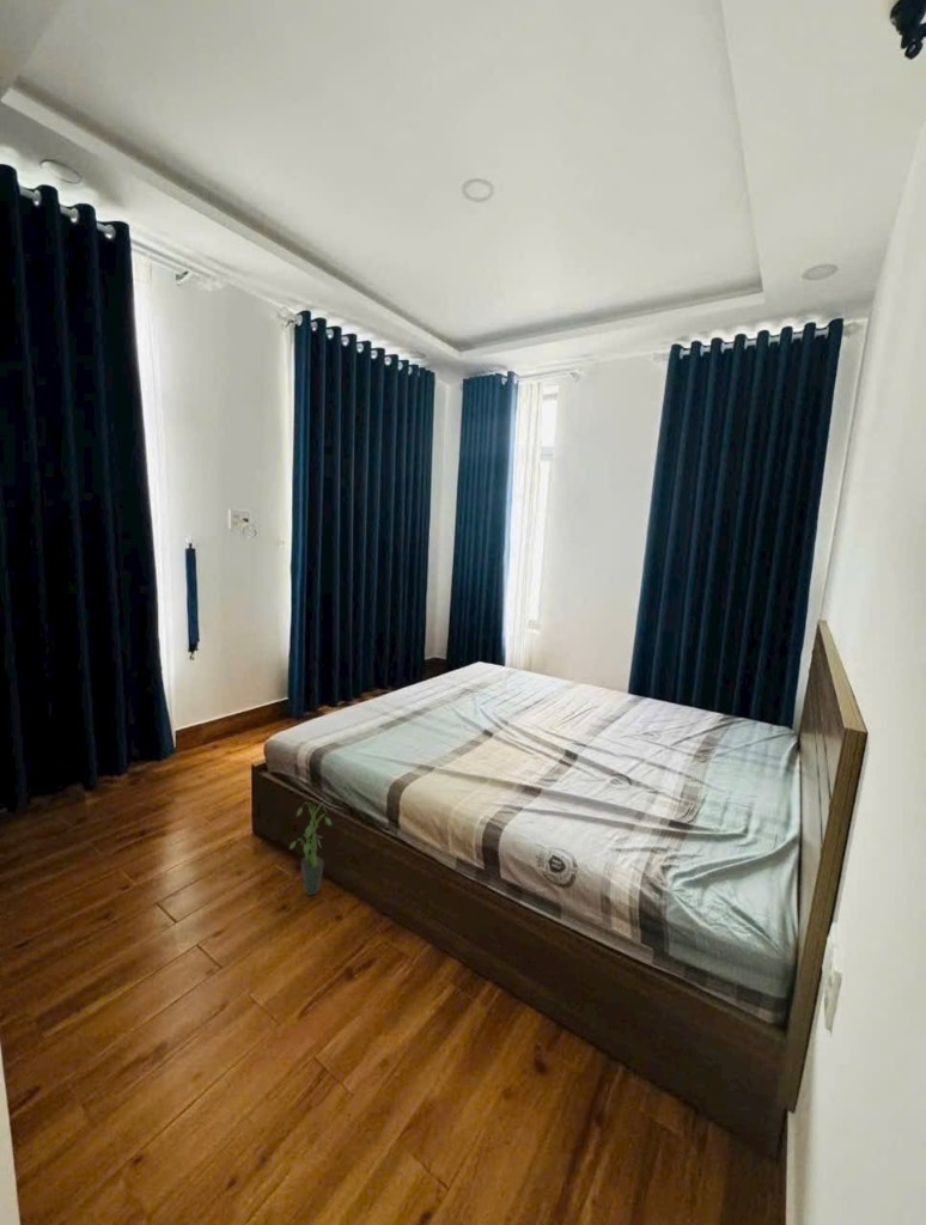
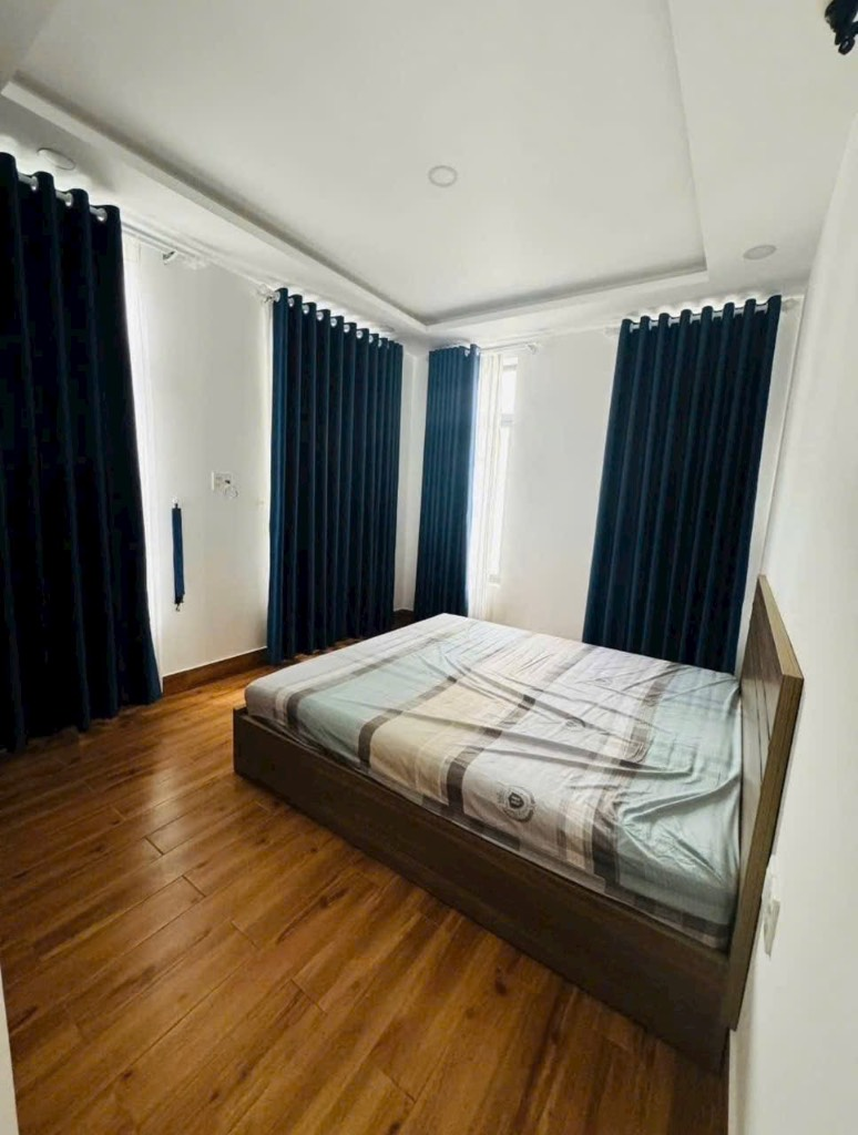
- potted plant [288,800,333,897]
